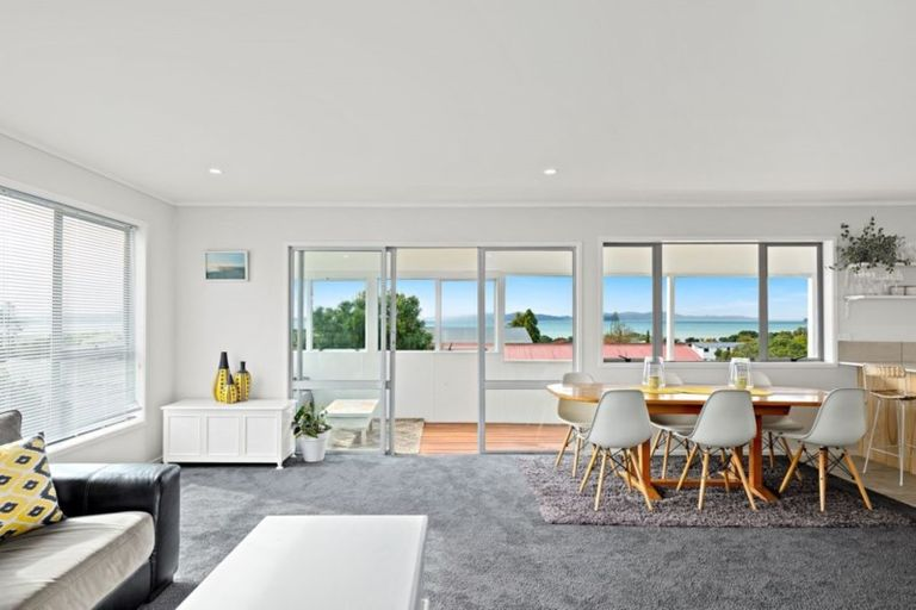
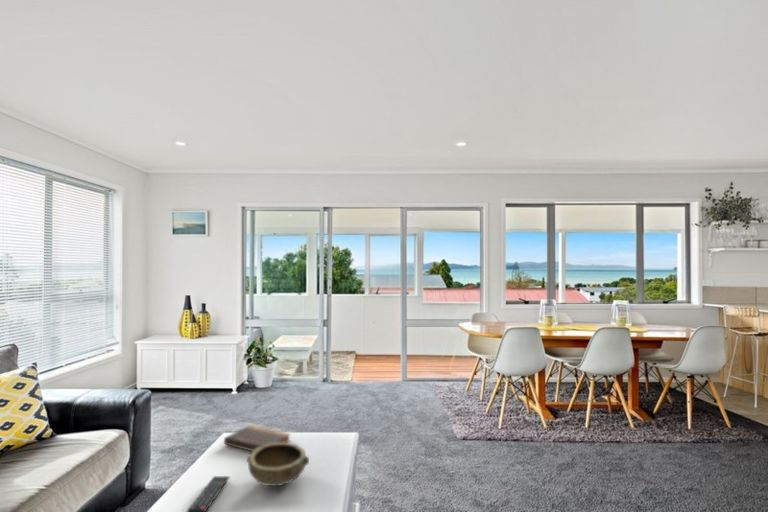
+ bowl [246,442,310,487]
+ remote control [186,475,231,512]
+ book [223,424,291,452]
